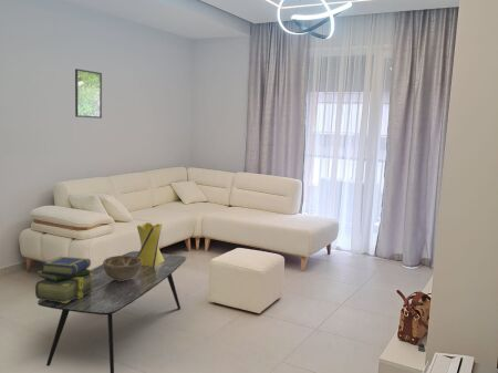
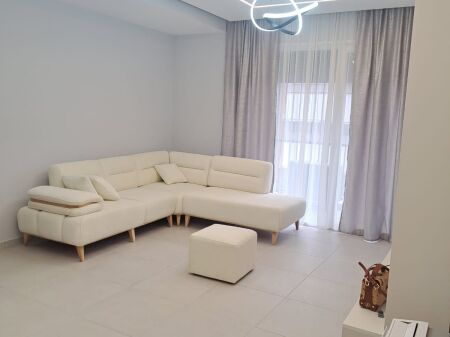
- coffee table [37,250,187,373]
- vase [136,221,165,267]
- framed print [74,68,103,120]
- stack of books [34,256,94,303]
- decorative bowl [102,255,142,281]
